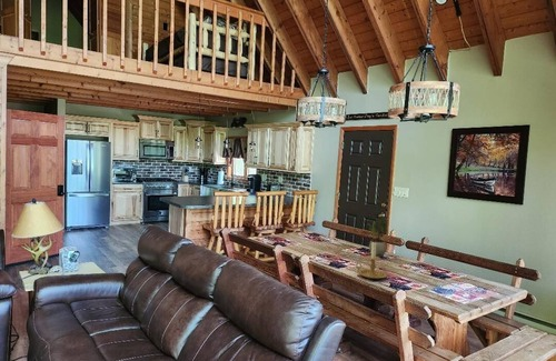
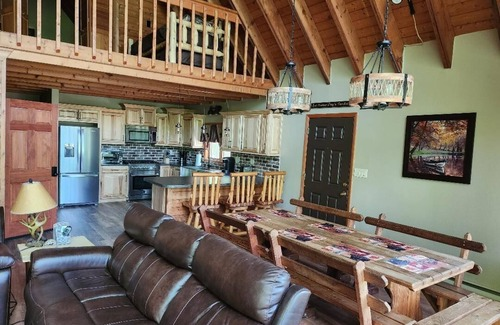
- potted plant [367,214,388,258]
- candle holder [355,242,388,280]
